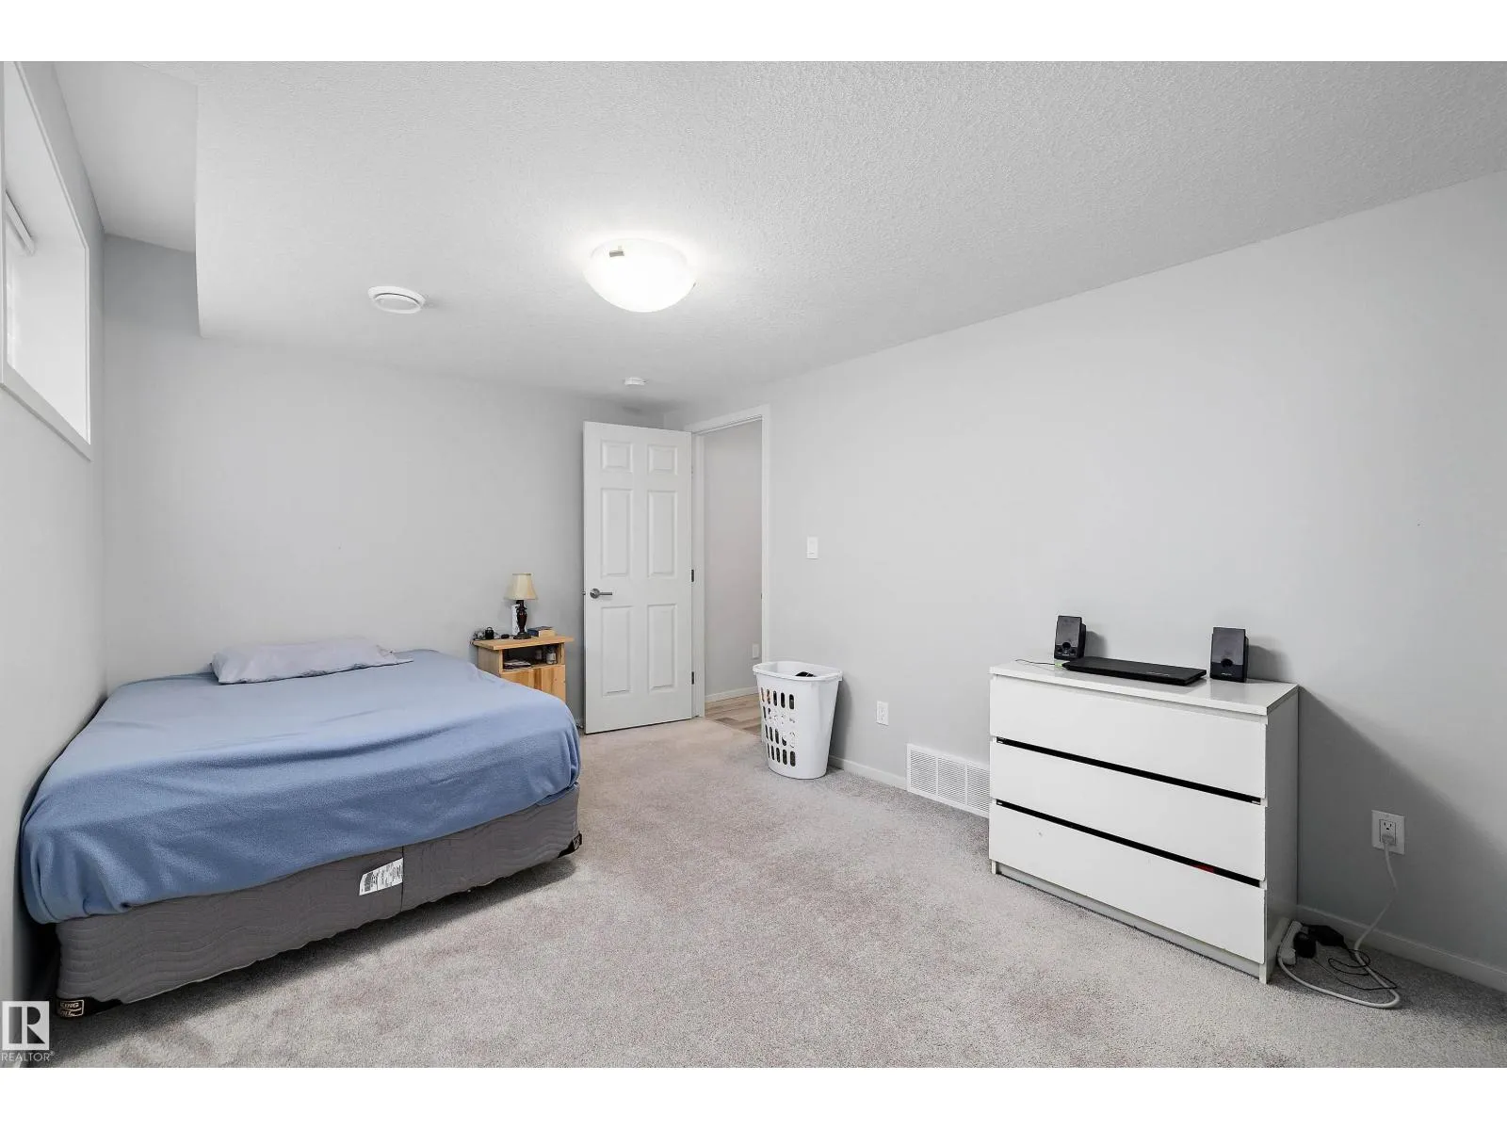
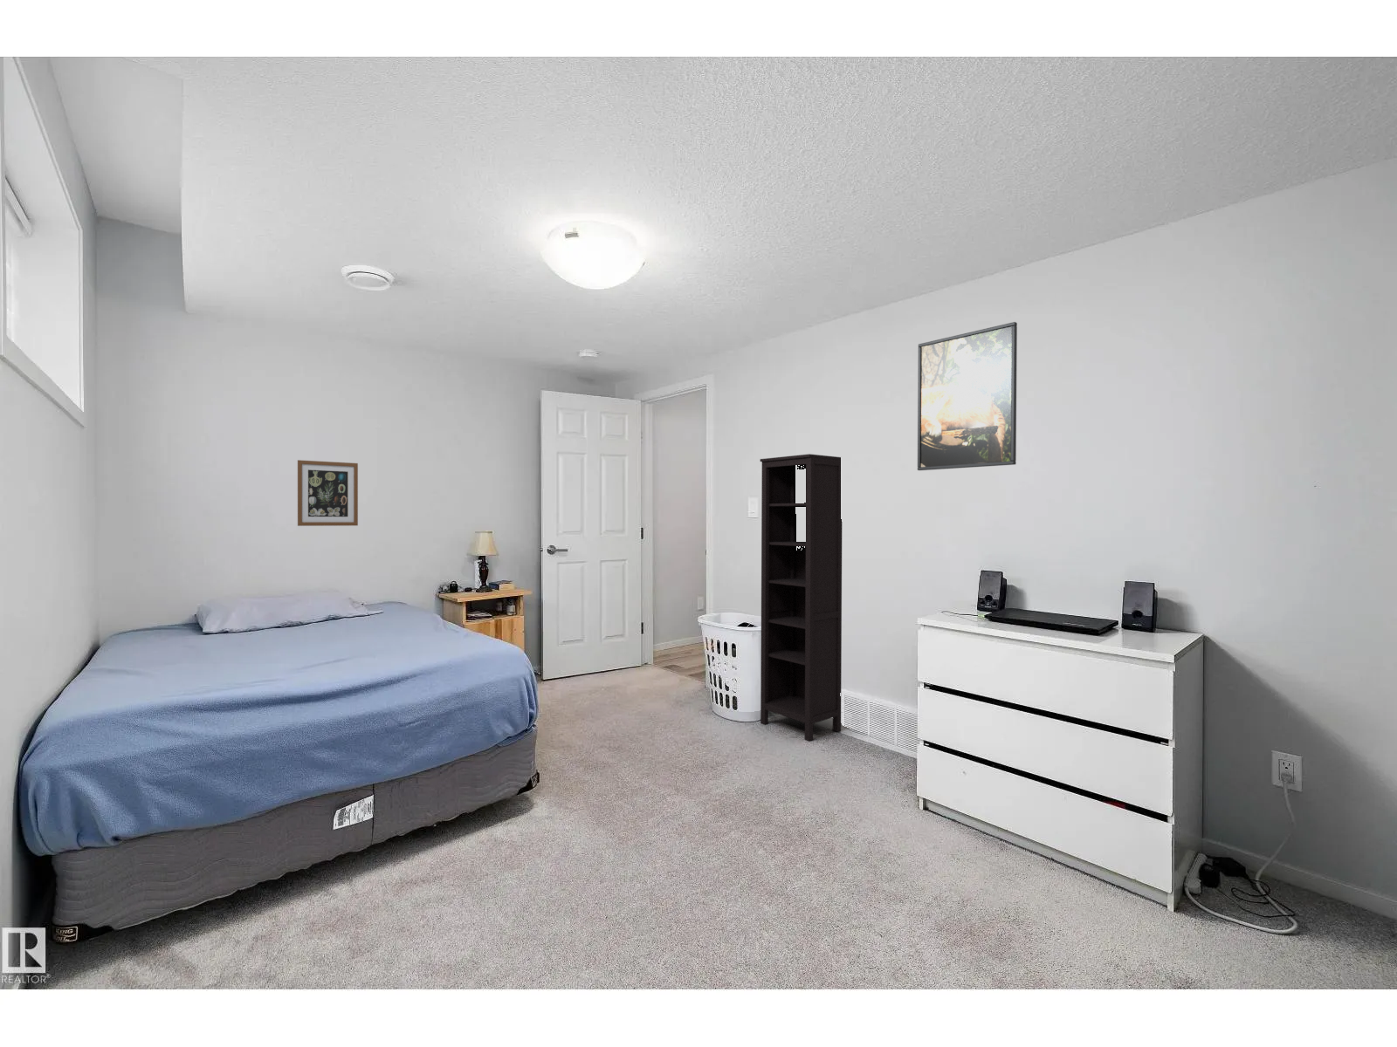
+ wall art [297,459,359,527]
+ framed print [916,321,1019,471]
+ bookcase [760,453,843,741]
